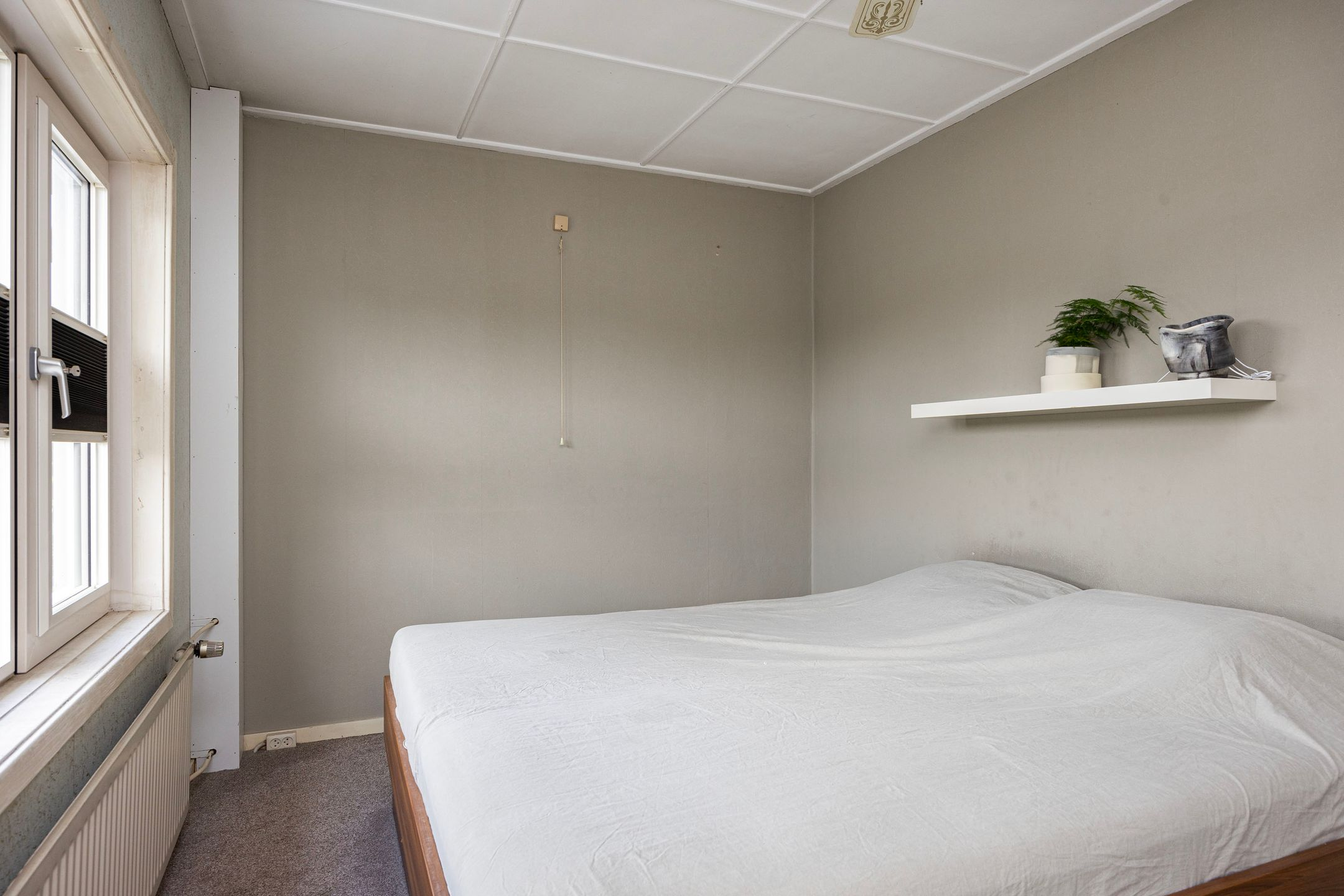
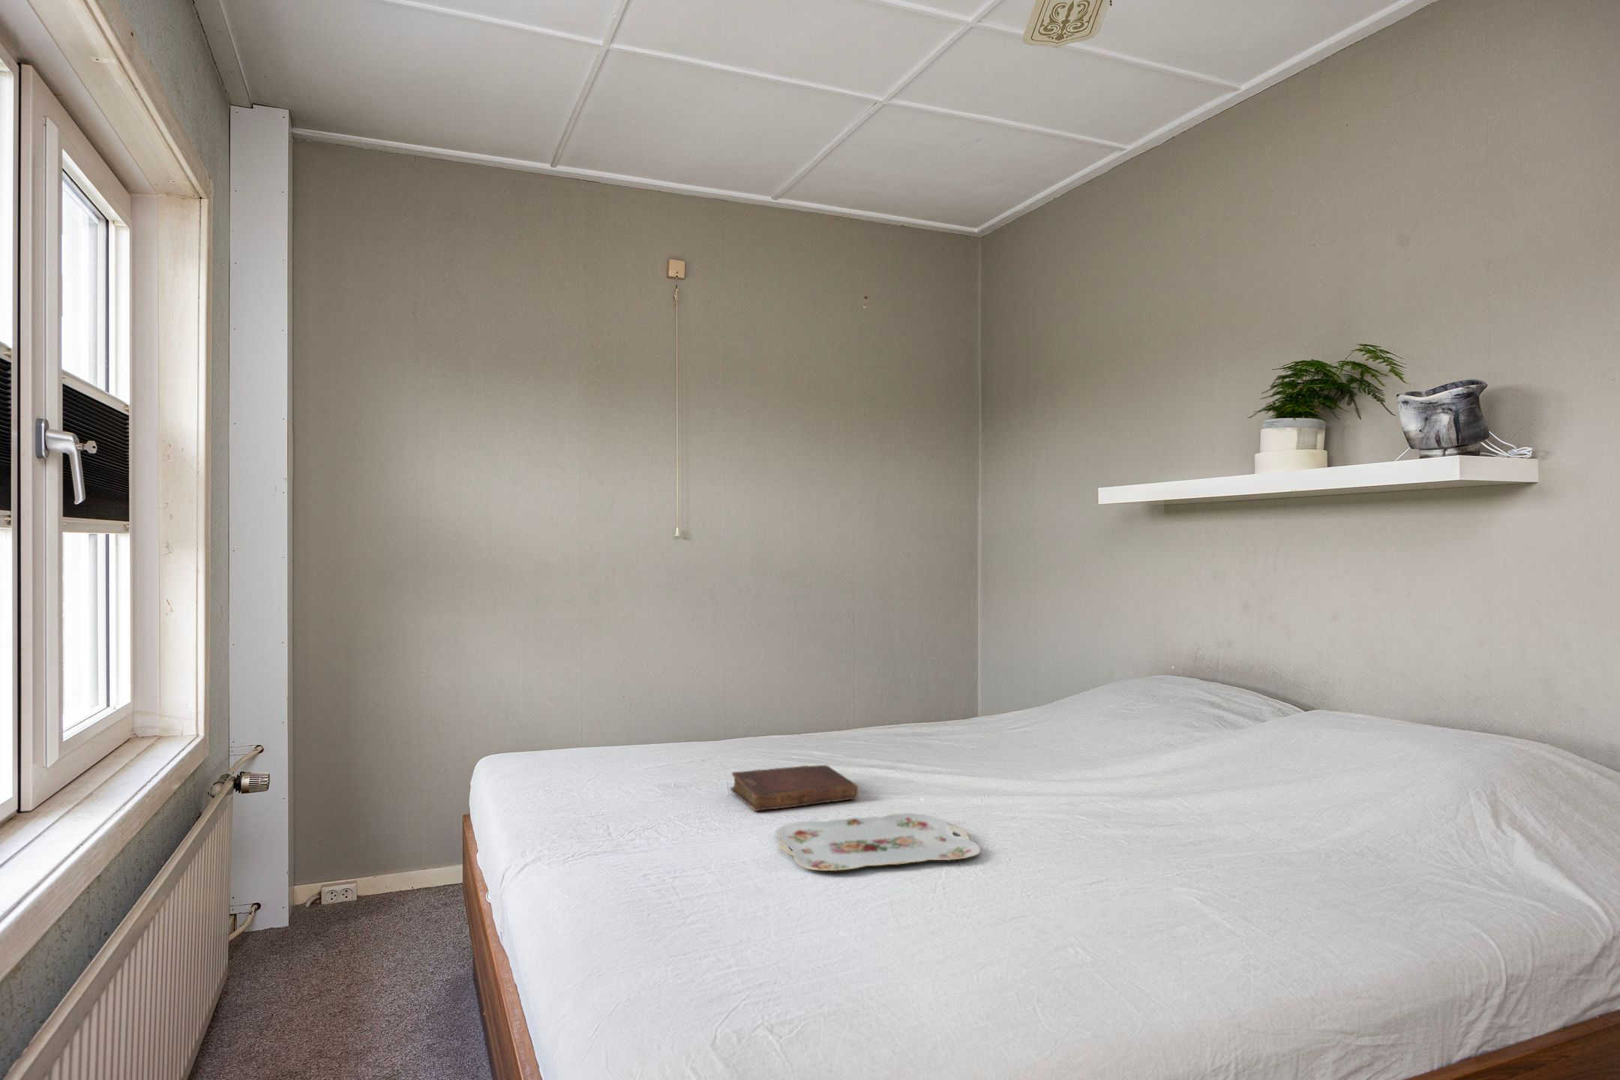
+ diary [729,764,858,811]
+ serving tray [775,812,981,871]
